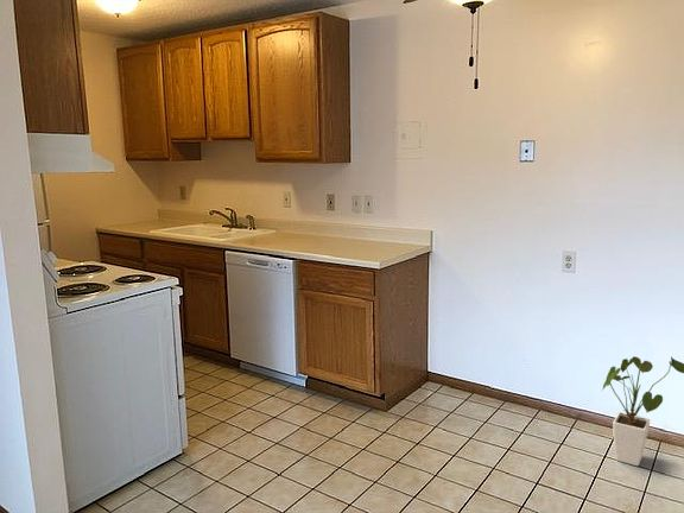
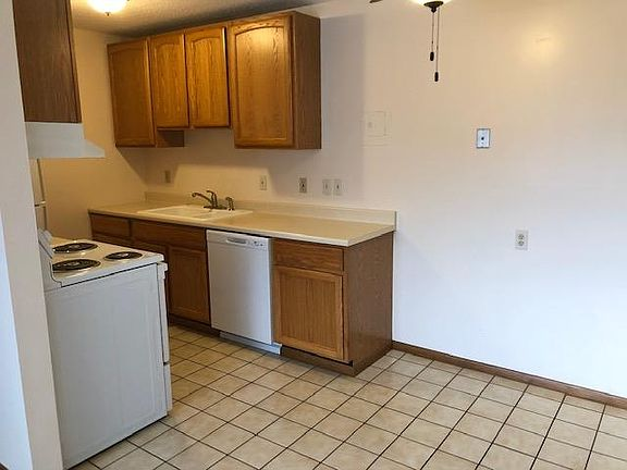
- house plant [601,355,684,467]
